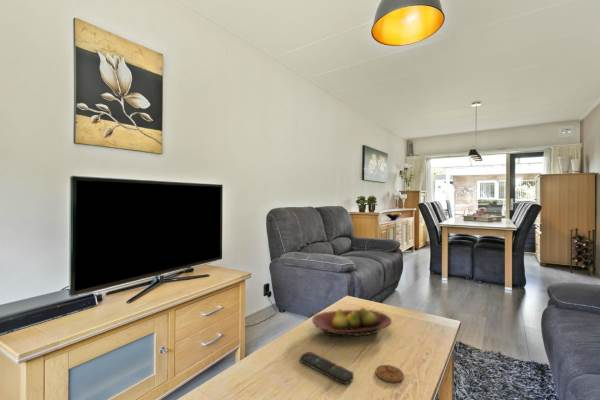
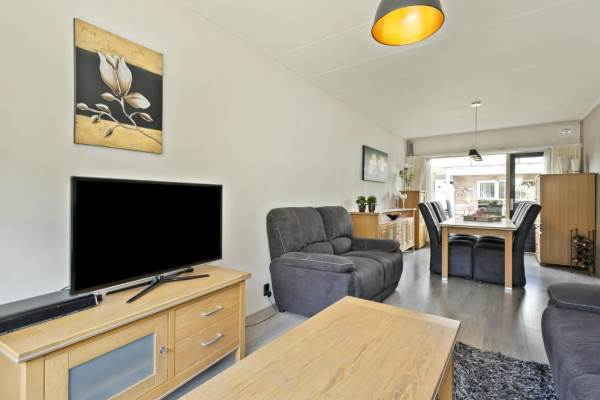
- remote control [299,351,355,385]
- fruit bowl [311,307,393,338]
- coaster [375,364,405,383]
